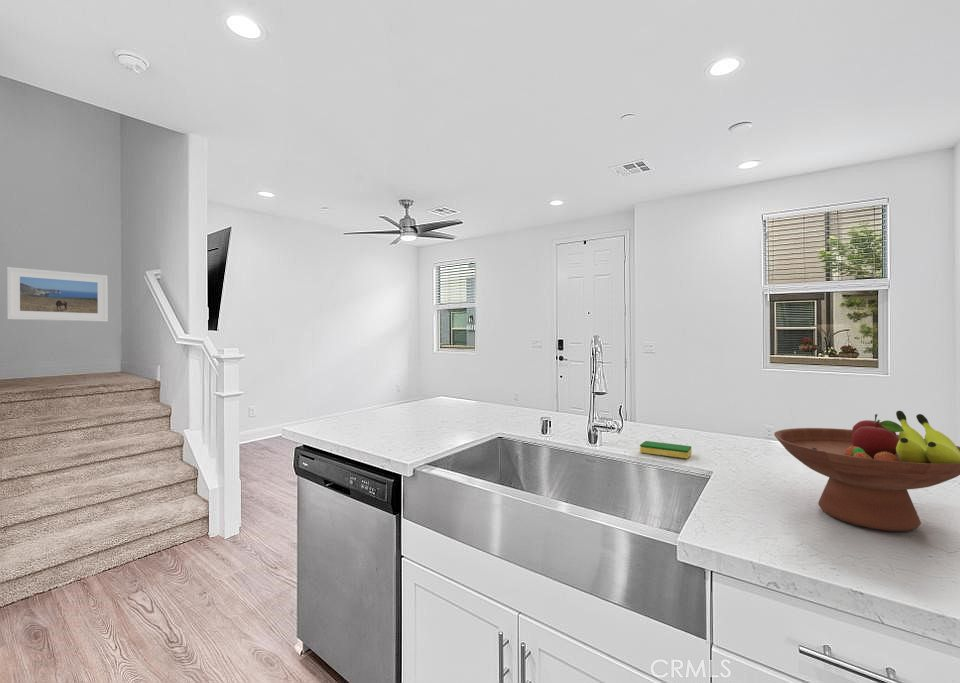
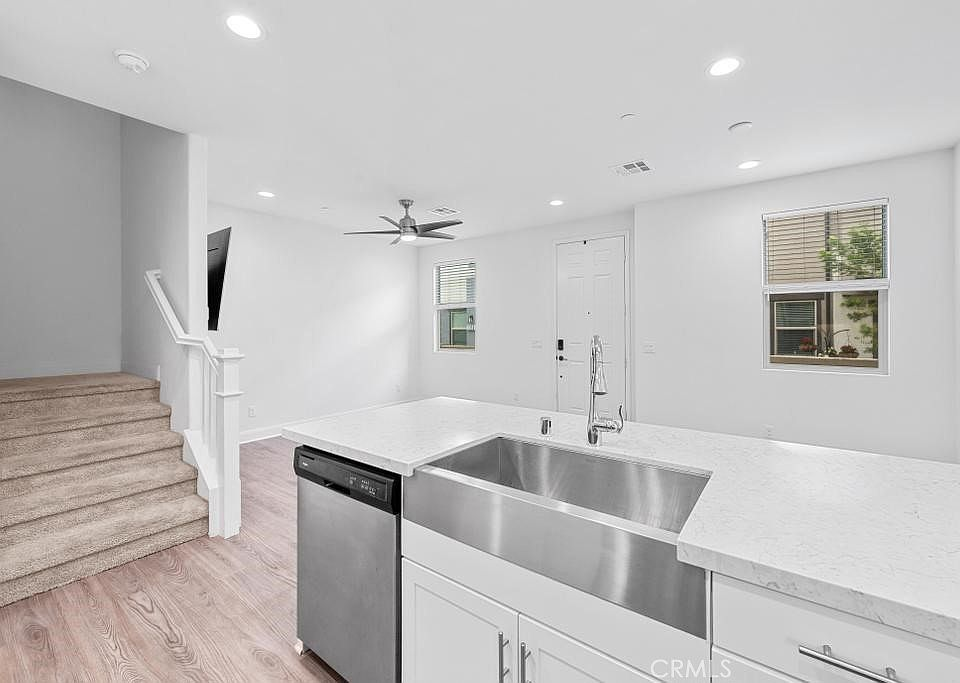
- fruit bowl [773,410,960,532]
- dish sponge [639,440,693,459]
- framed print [6,266,109,322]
